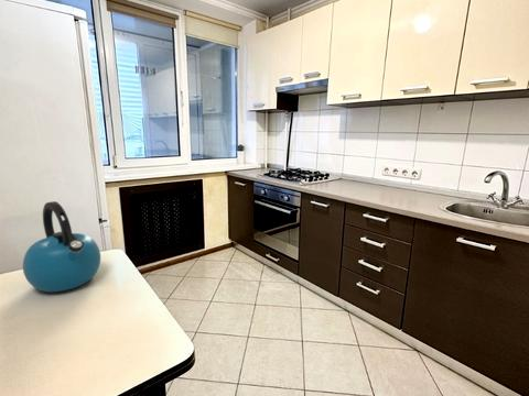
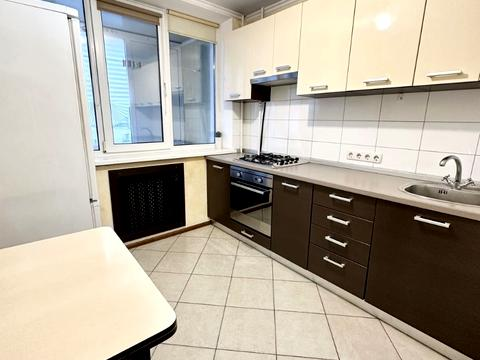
- kettle [22,200,101,294]
